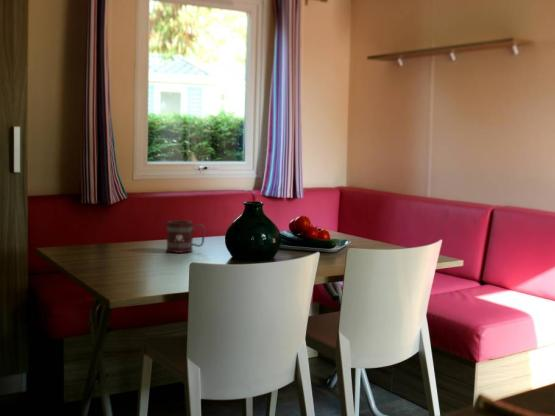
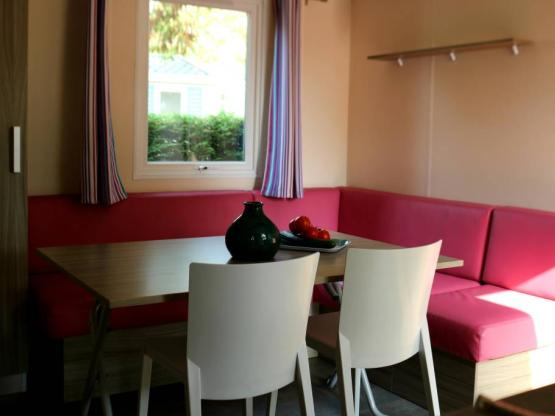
- mug [165,220,206,254]
